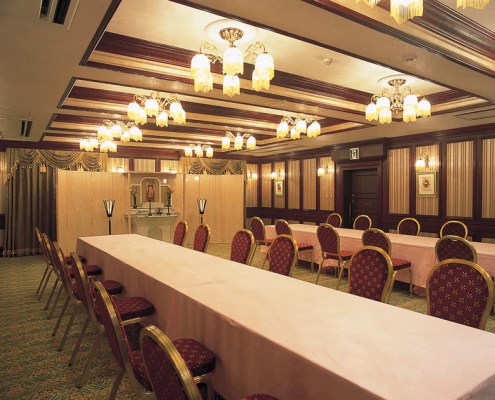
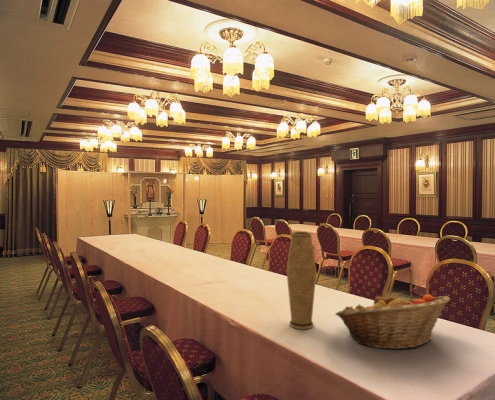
+ fruit basket [335,293,451,350]
+ vase [286,231,317,330]
